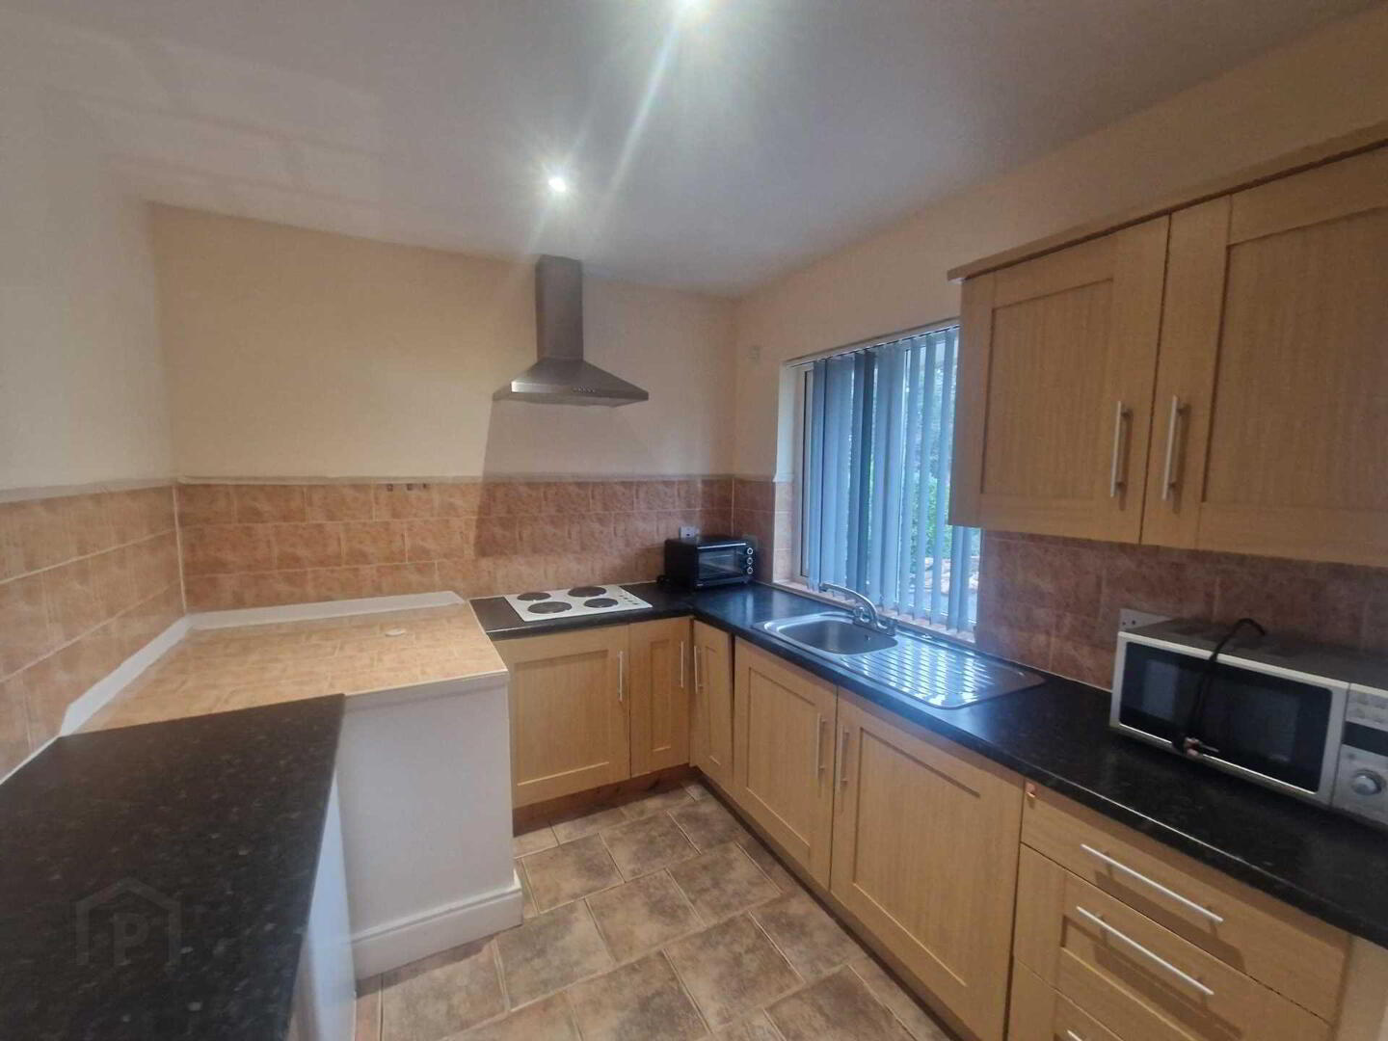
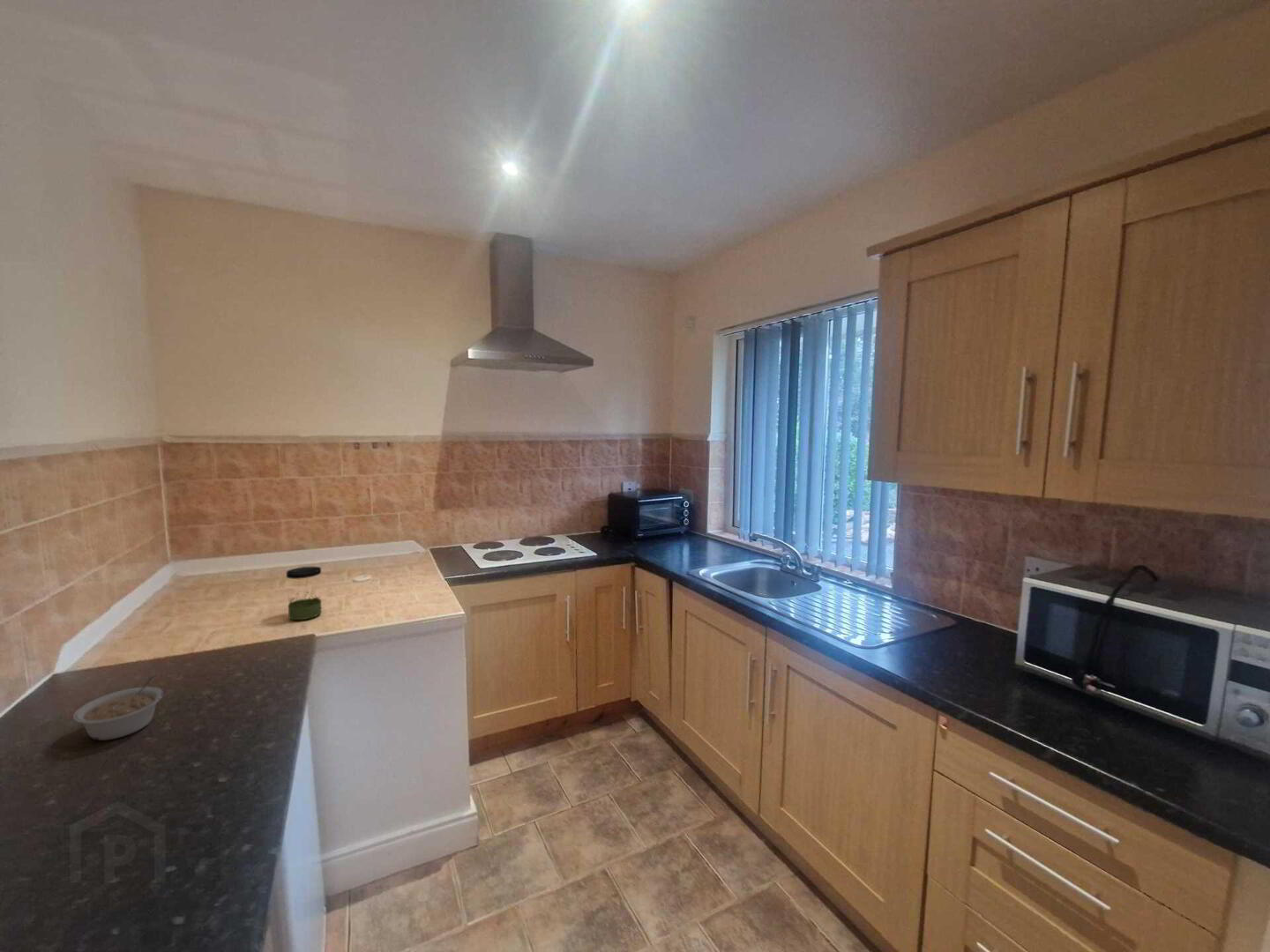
+ jar [286,566,323,621]
+ legume [72,674,164,741]
